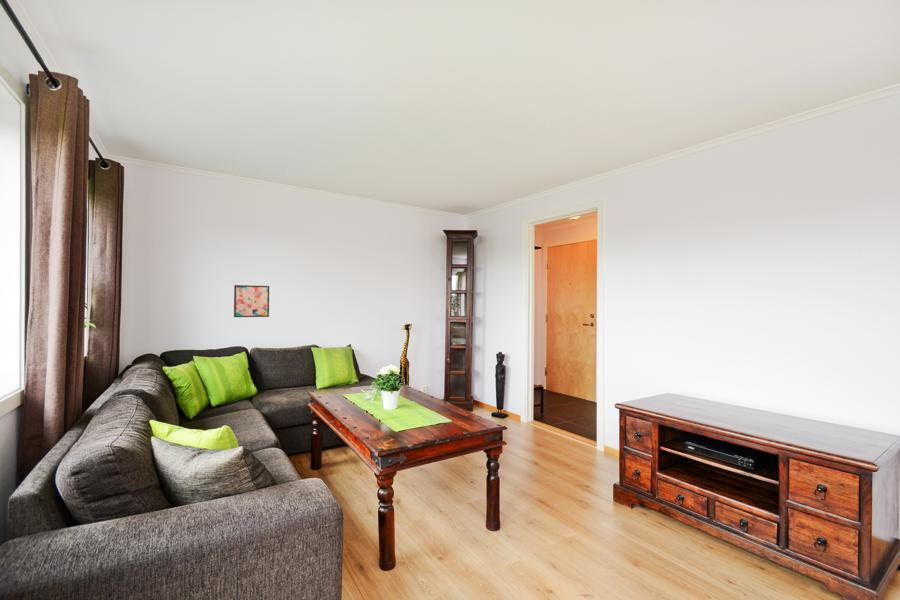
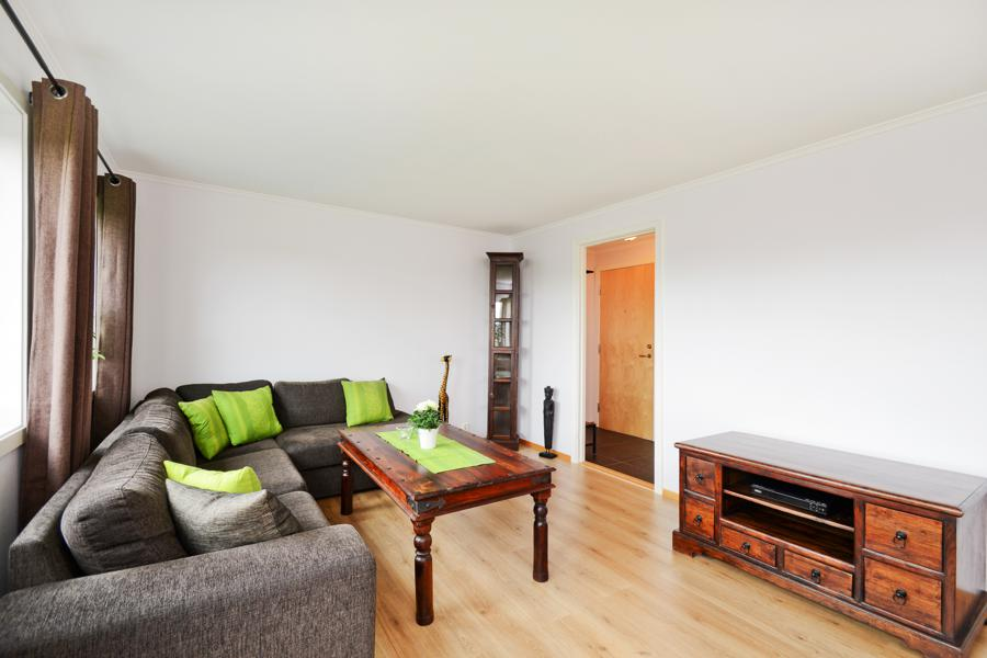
- wall art [233,284,270,318]
